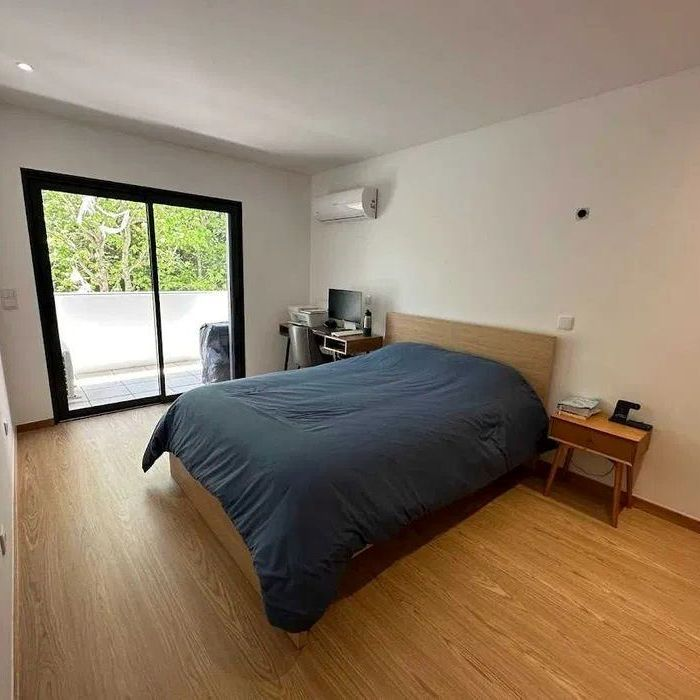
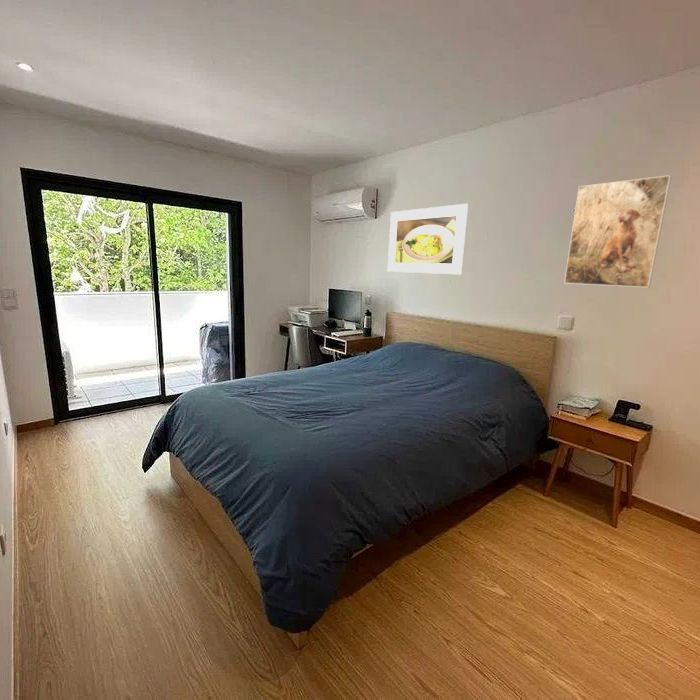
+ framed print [563,174,673,289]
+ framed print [387,203,469,275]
